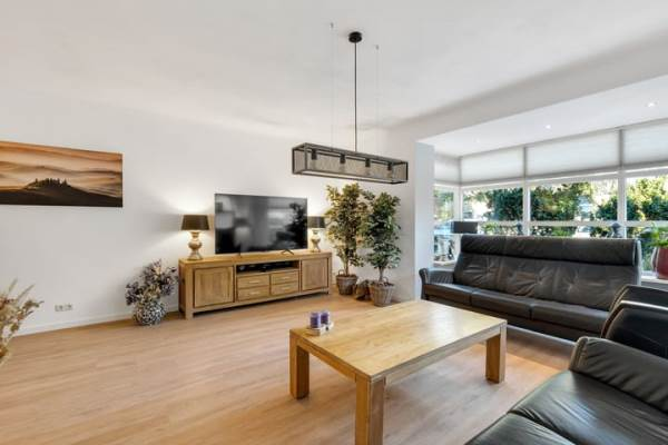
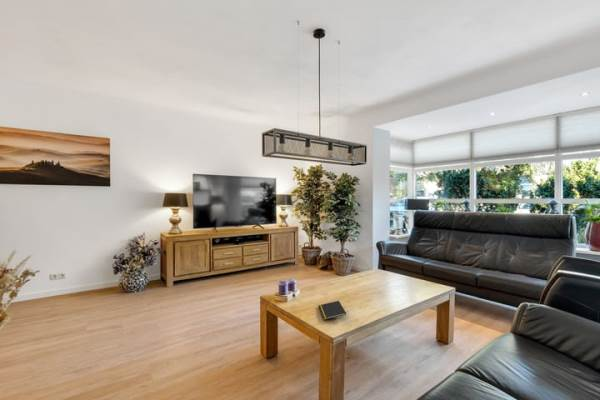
+ notepad [317,300,347,321]
